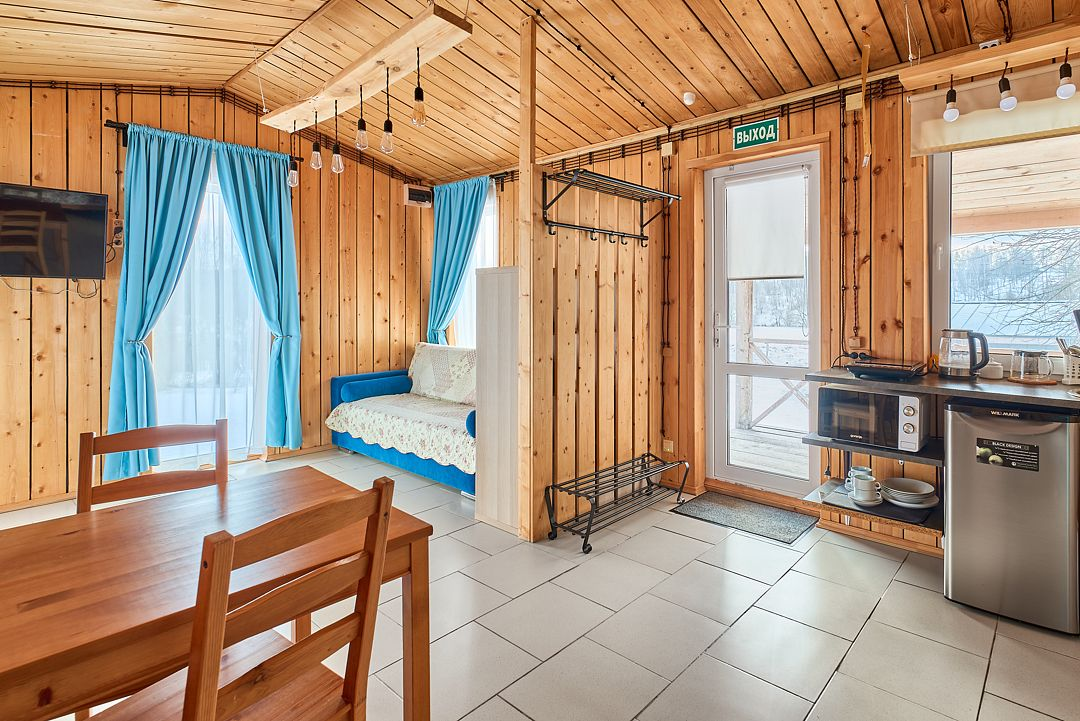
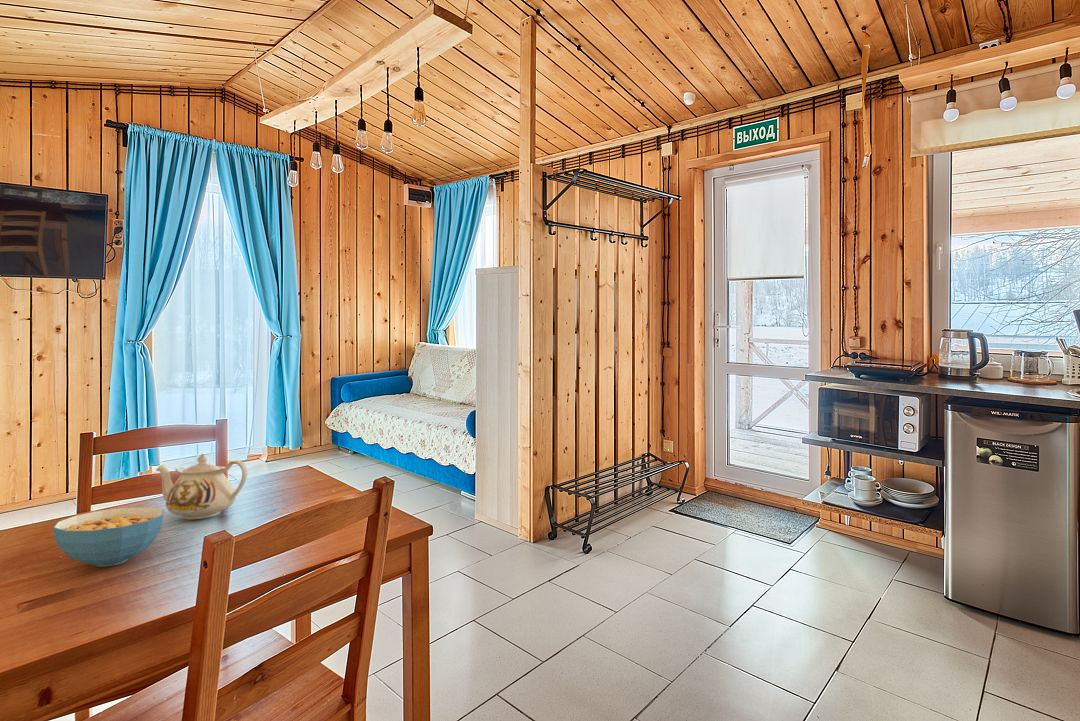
+ teapot [155,452,248,520]
+ cereal bowl [52,506,165,568]
